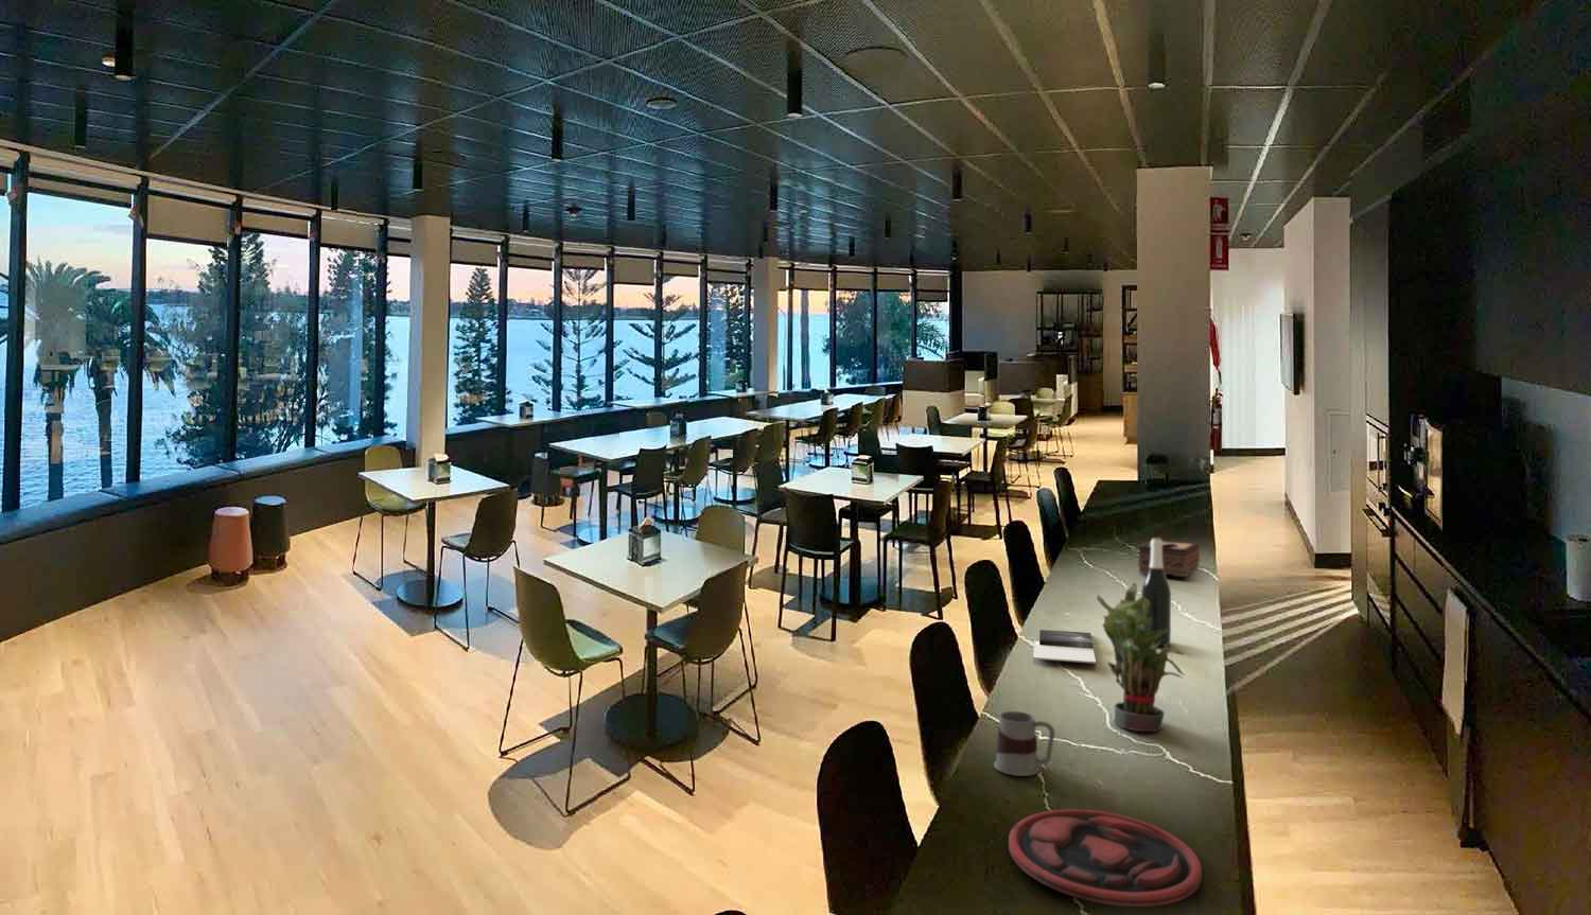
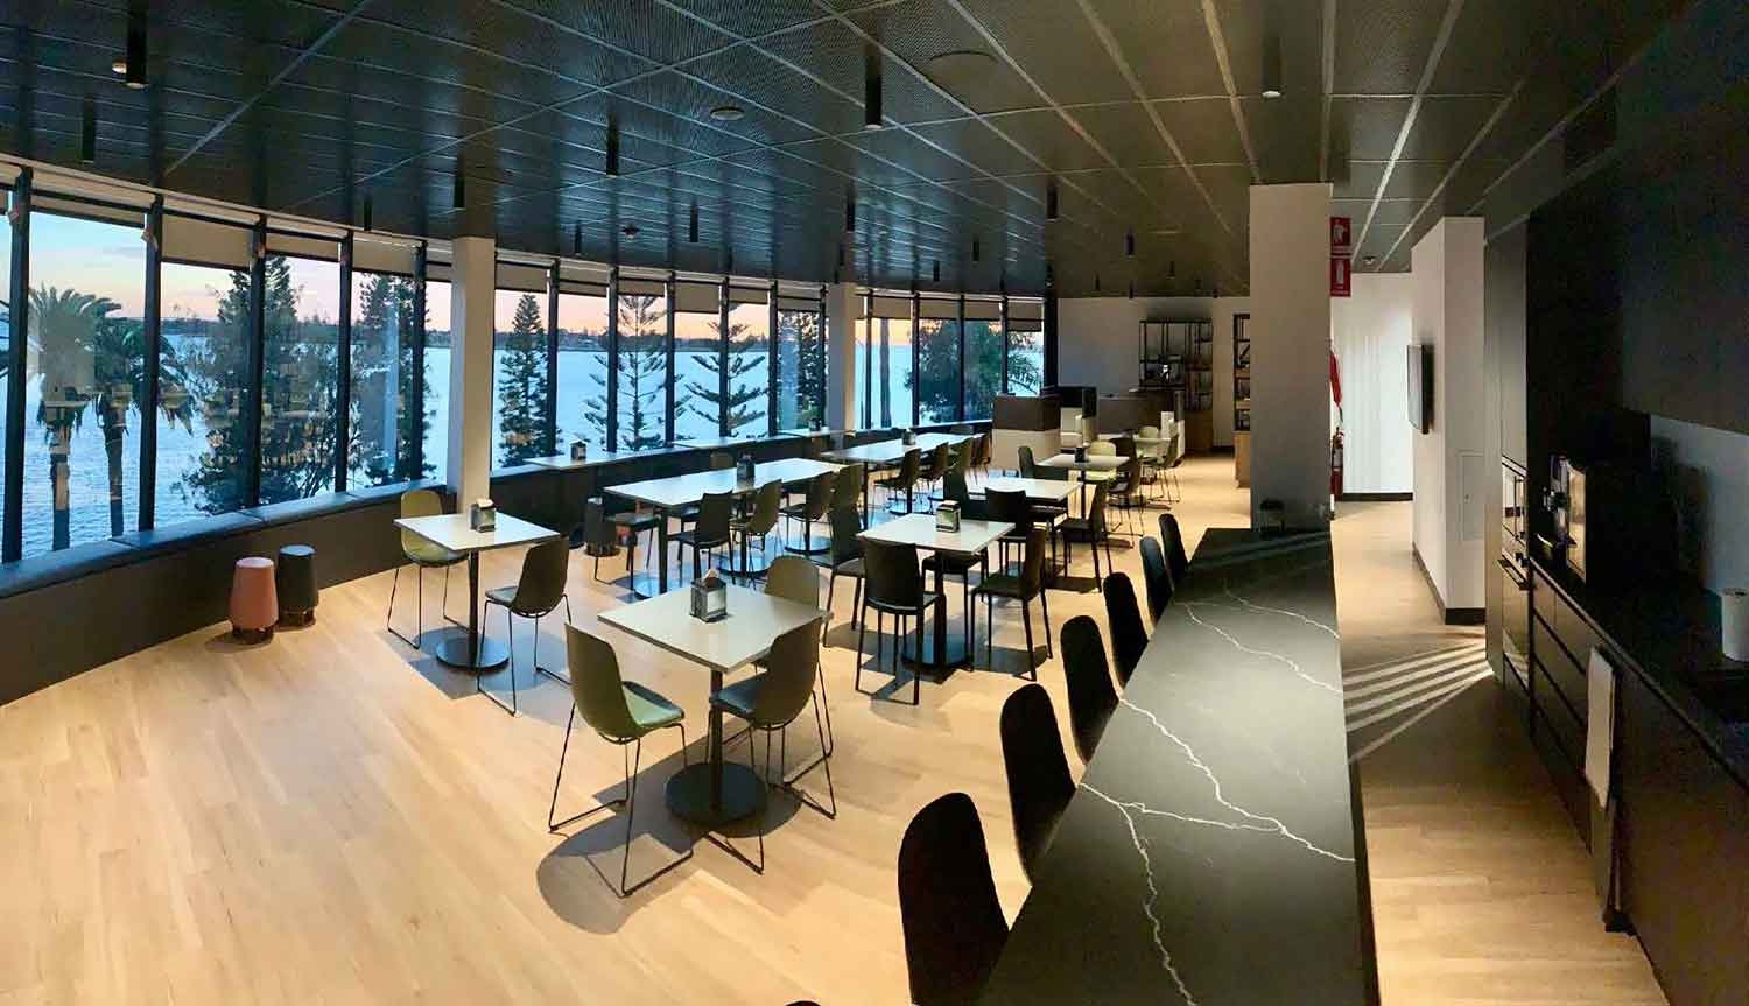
- wine bottle [1140,536,1172,646]
- plate [1007,808,1203,907]
- mug [993,711,1056,777]
- potted plant [1096,581,1186,733]
- book [1032,629,1097,665]
- tissue box [1138,538,1201,578]
